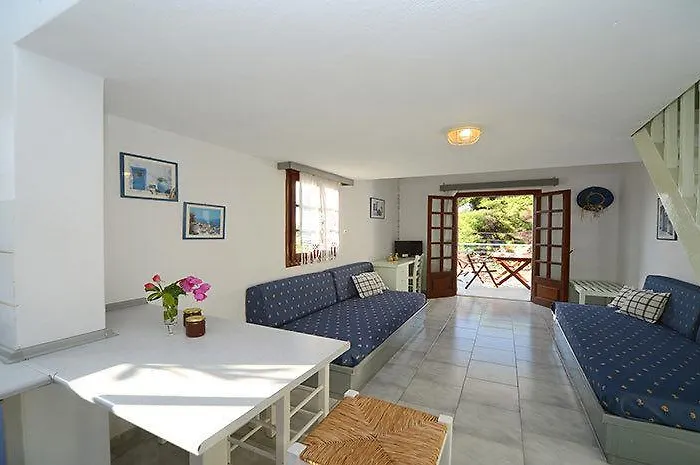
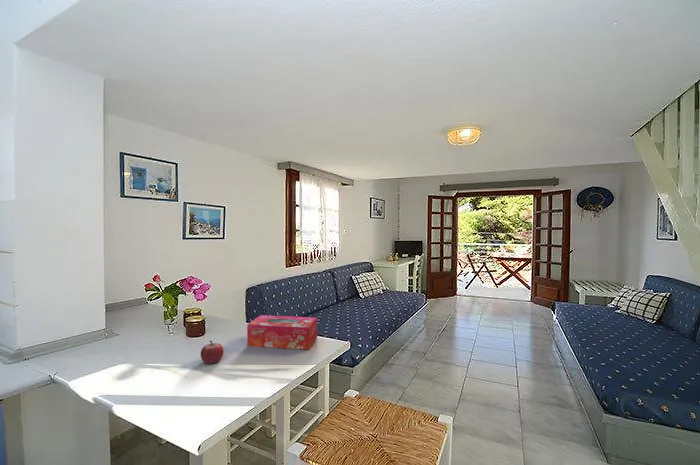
+ fruit [200,340,225,365]
+ tissue box [246,314,318,351]
